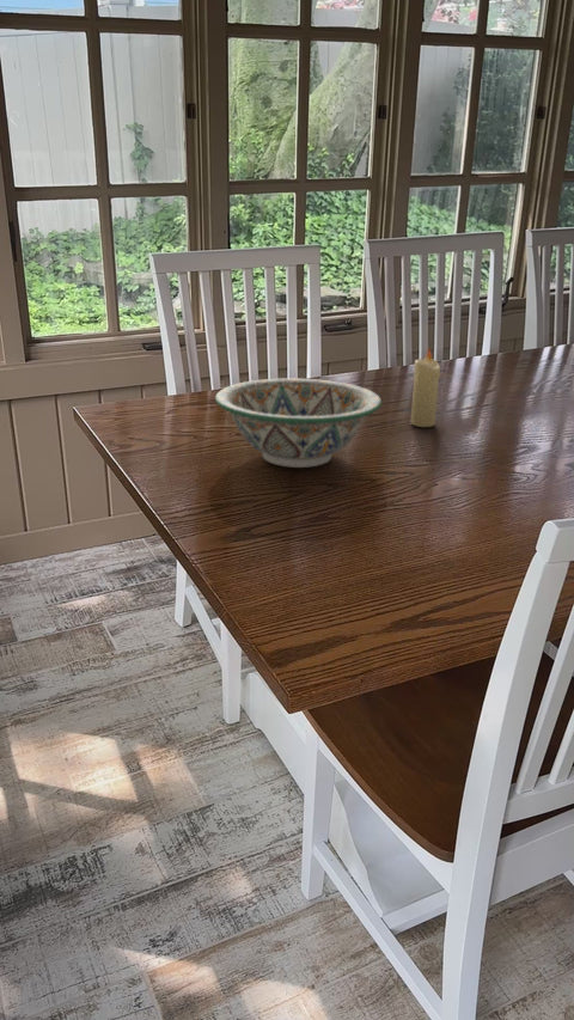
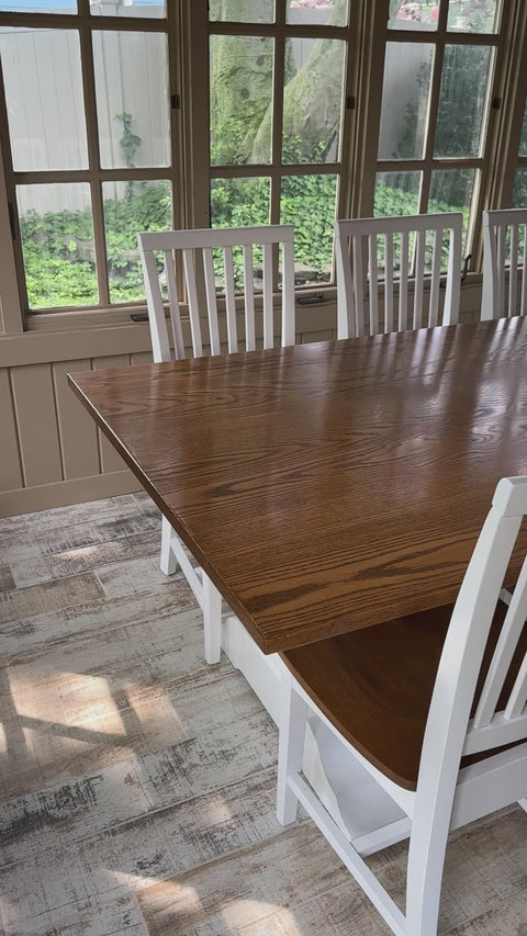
- decorative bowl [214,378,383,469]
- candle [410,346,441,428]
